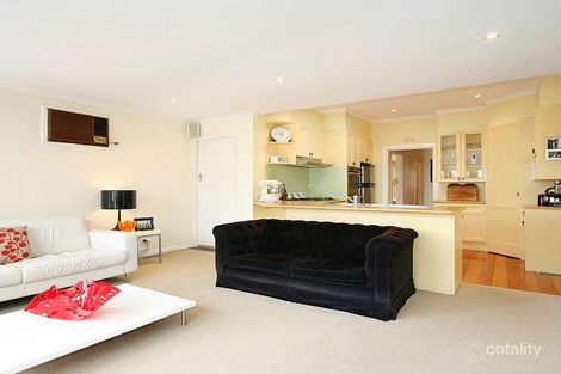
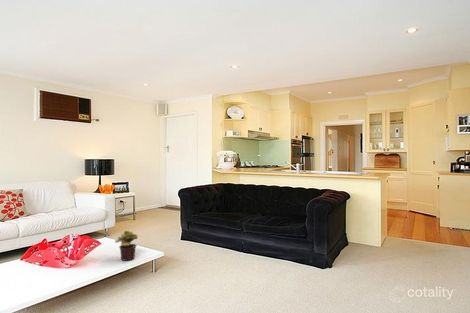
+ potted plant [114,230,139,262]
